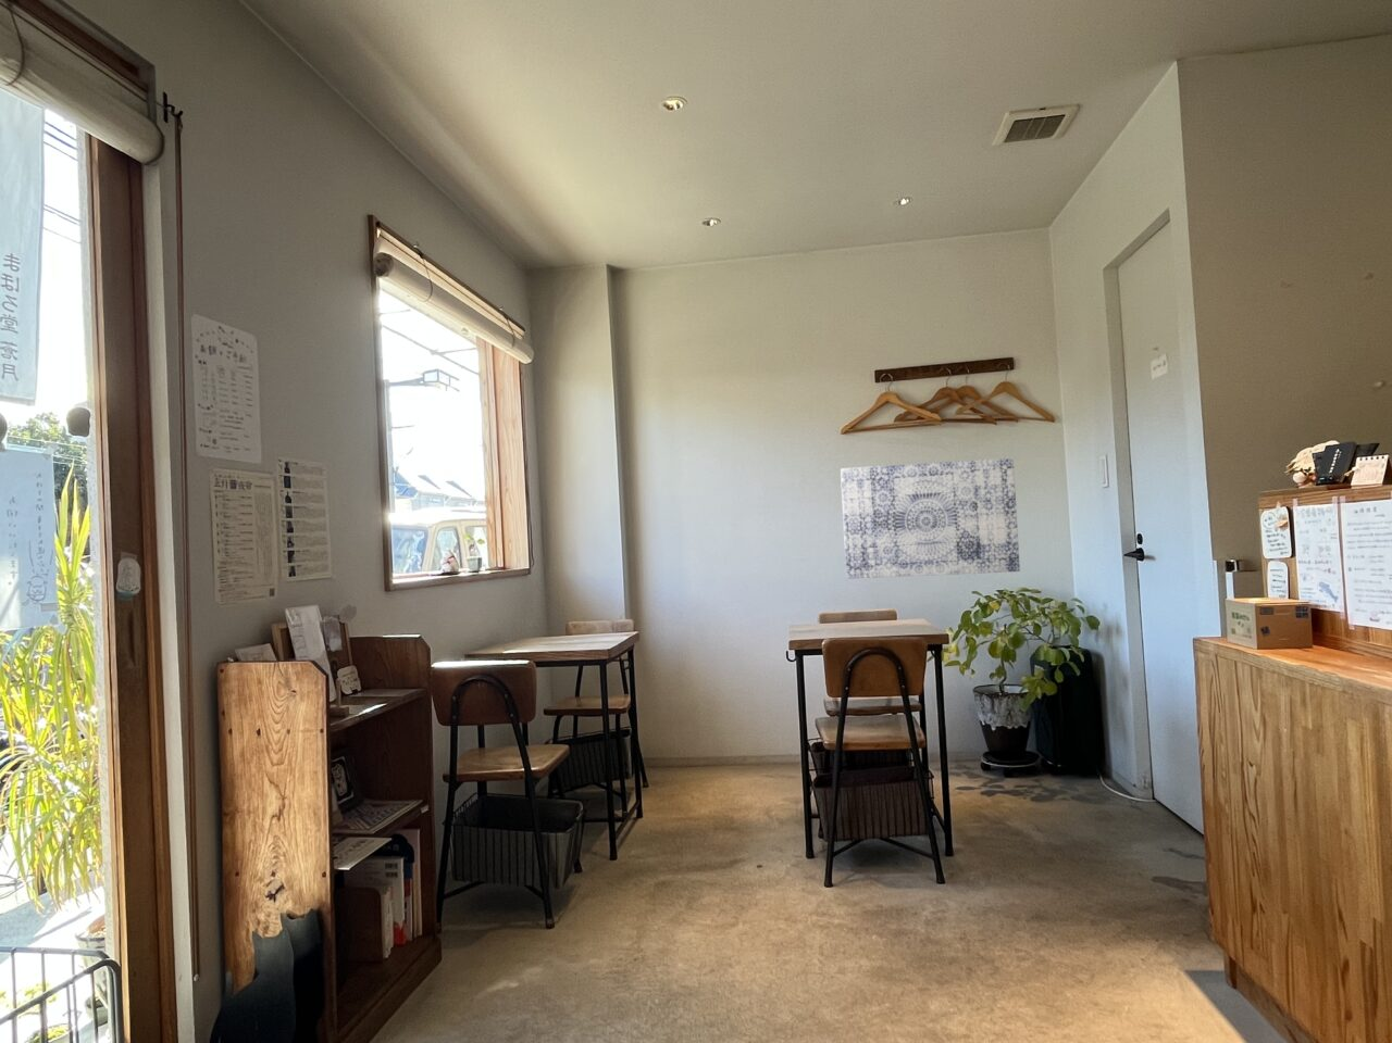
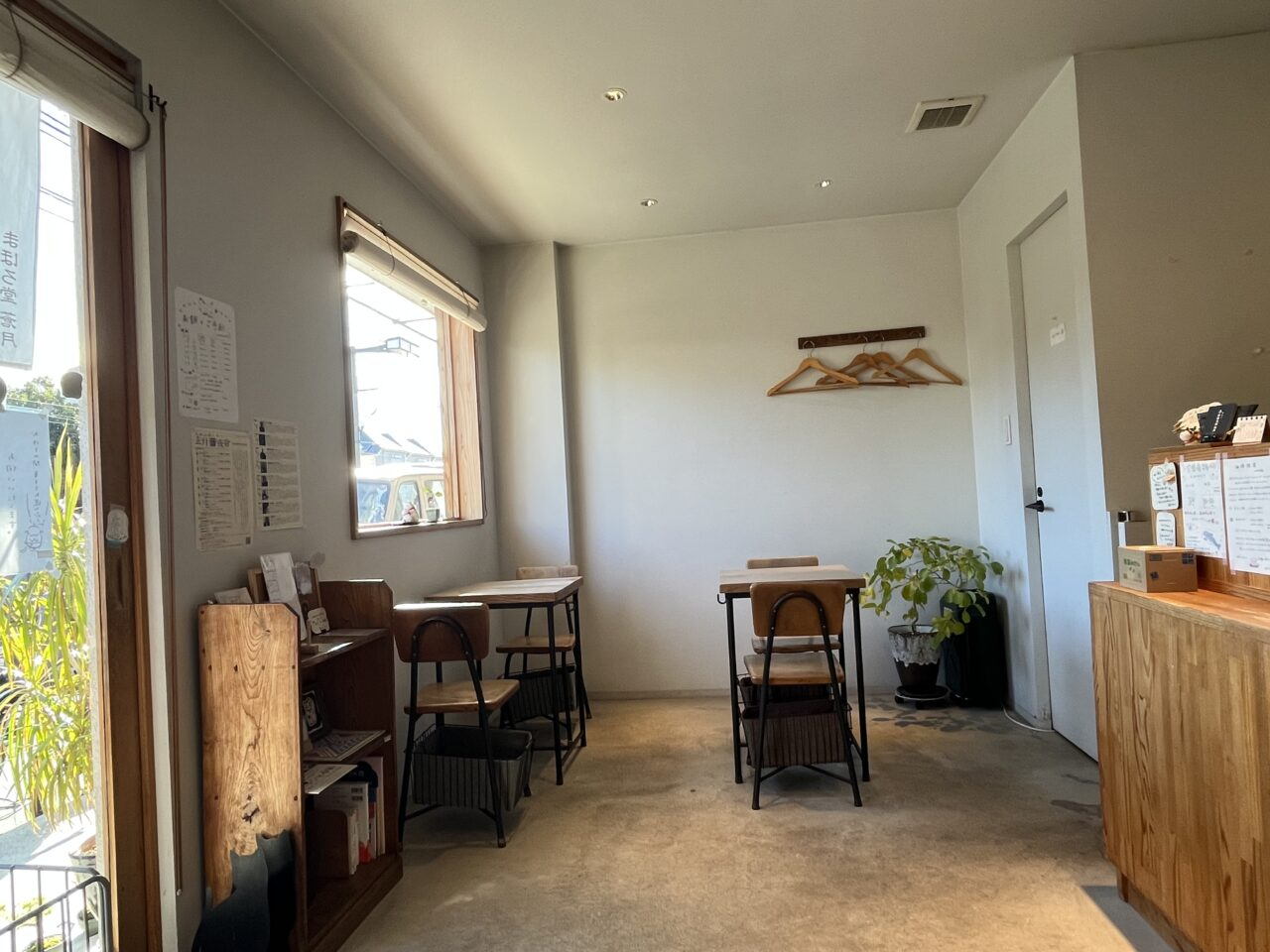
- wall art [840,457,1022,581]
